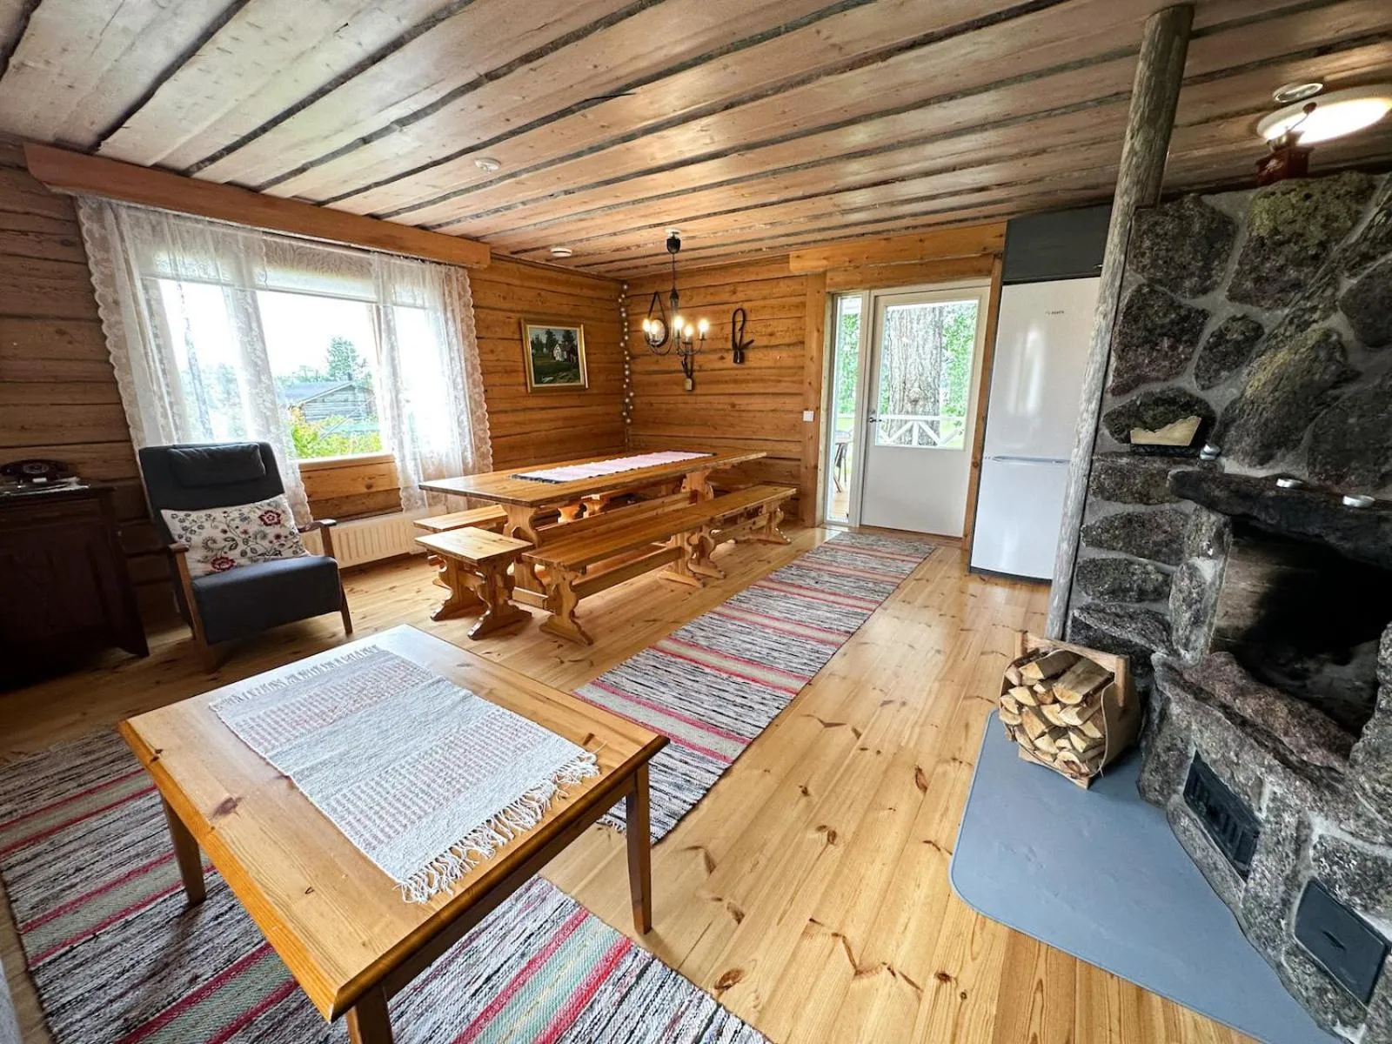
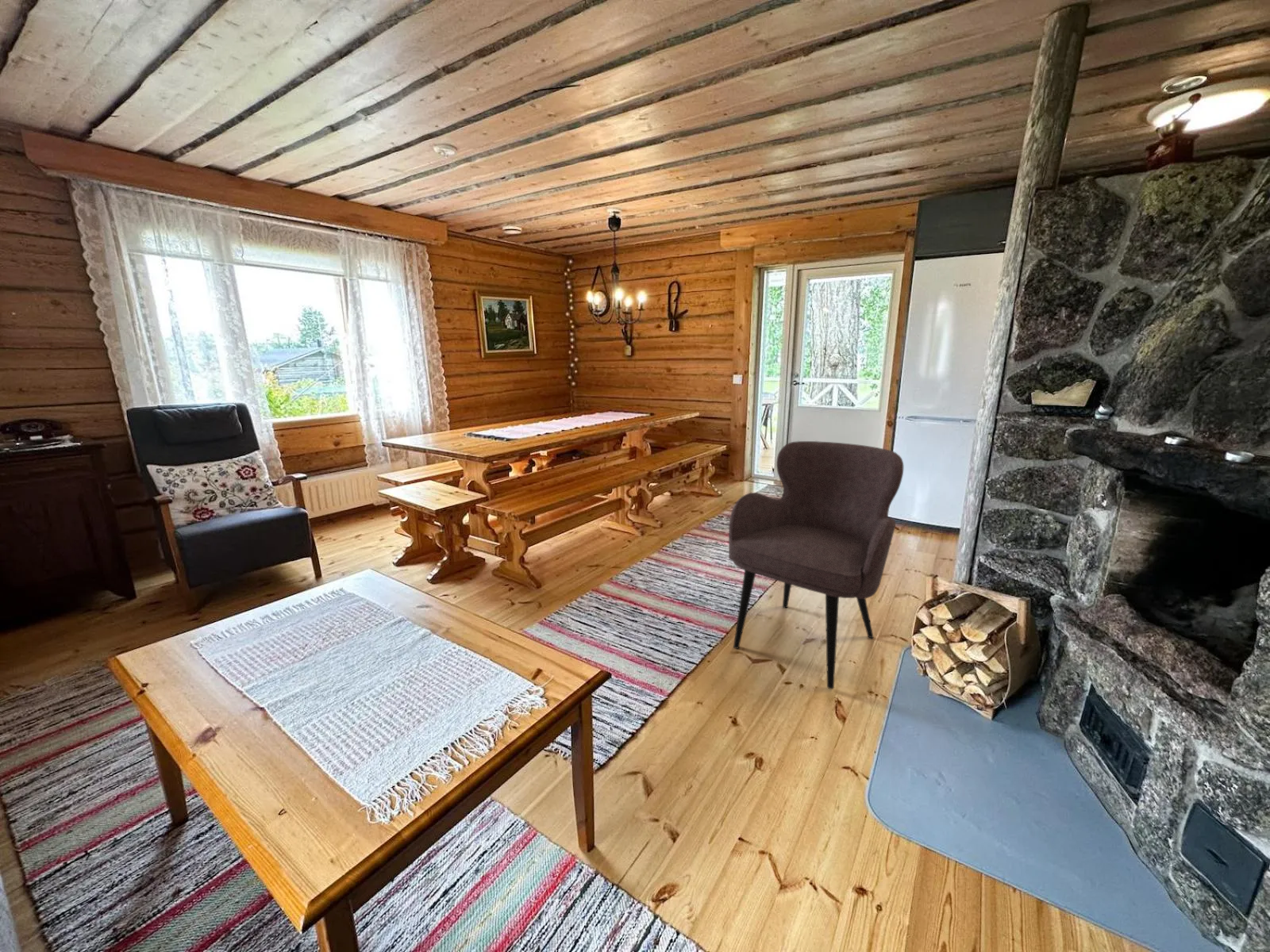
+ armchair [728,440,904,690]
